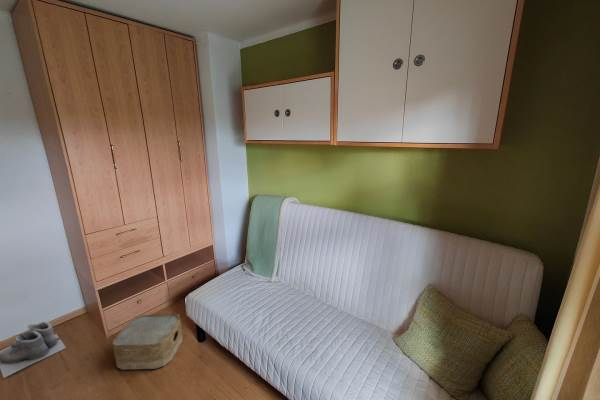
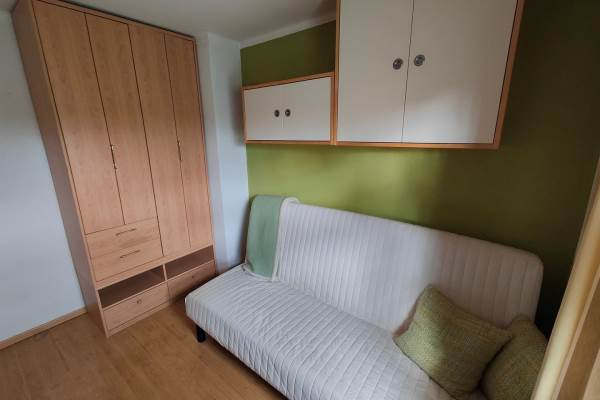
- boots [0,321,67,379]
- woven basket [112,312,184,370]
